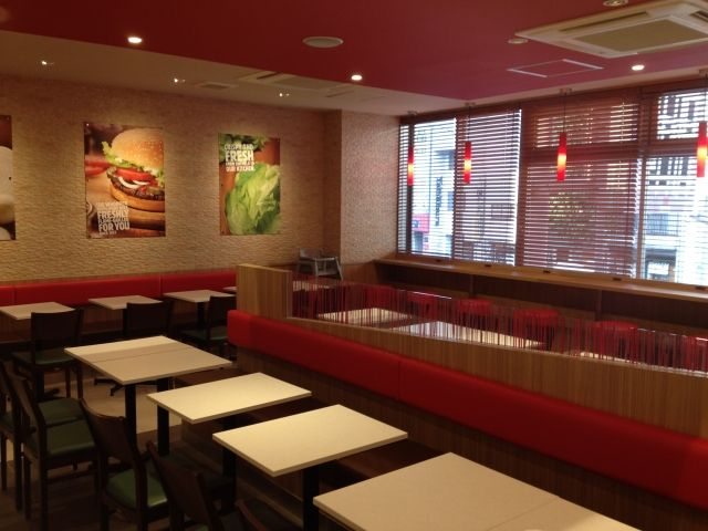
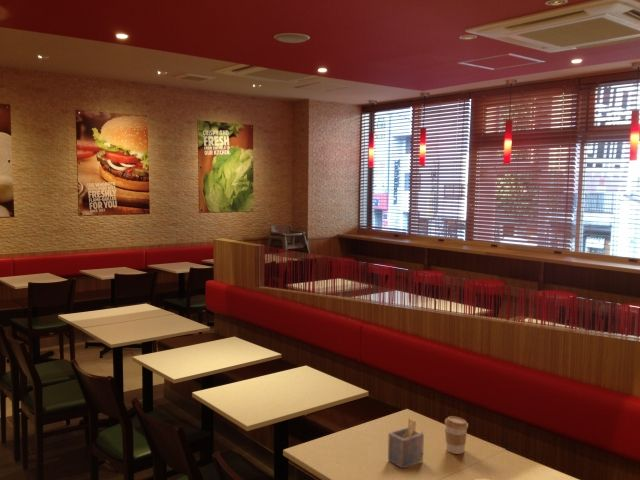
+ coffee cup [444,415,469,455]
+ napkin holder [387,417,425,470]
